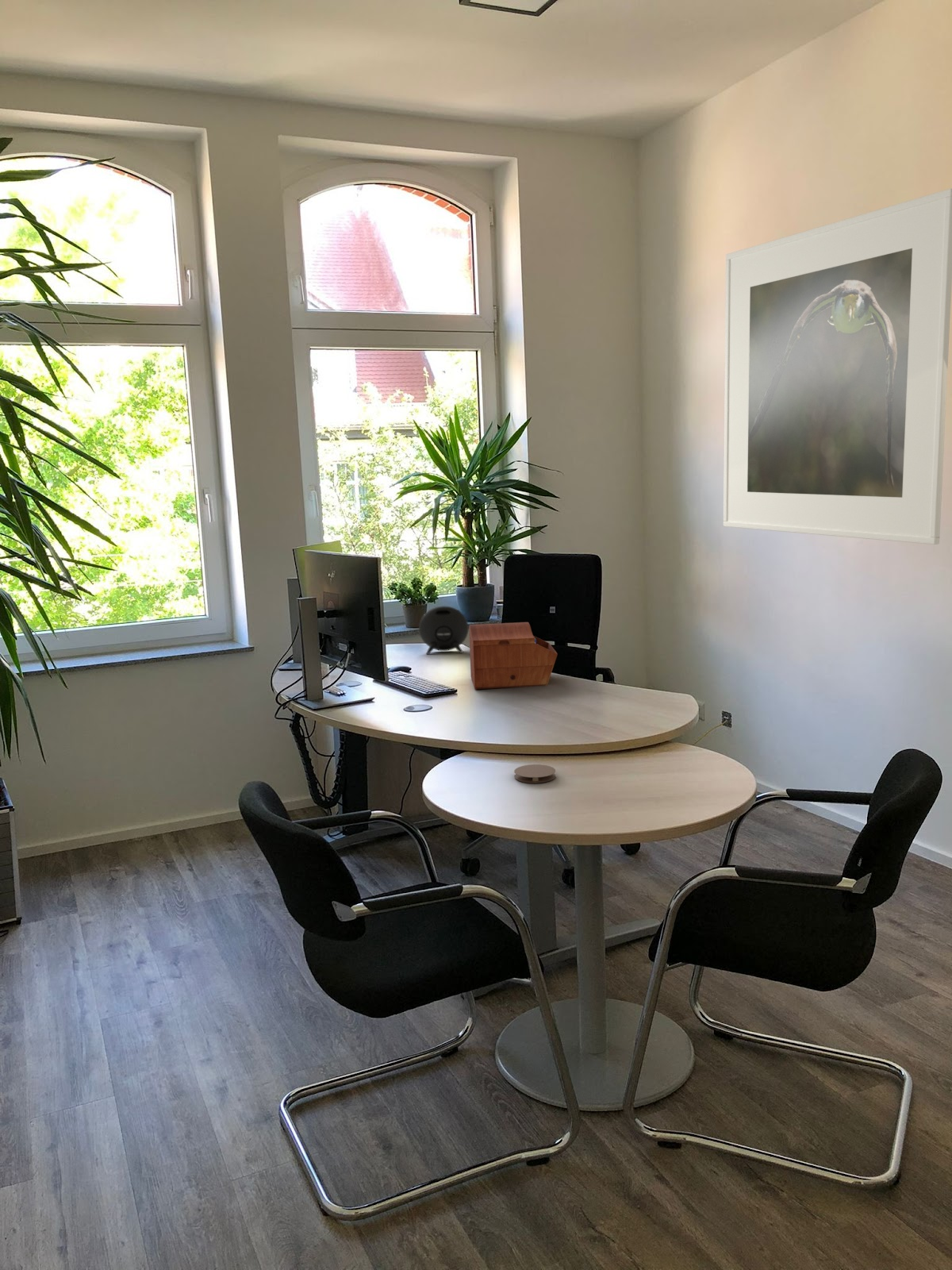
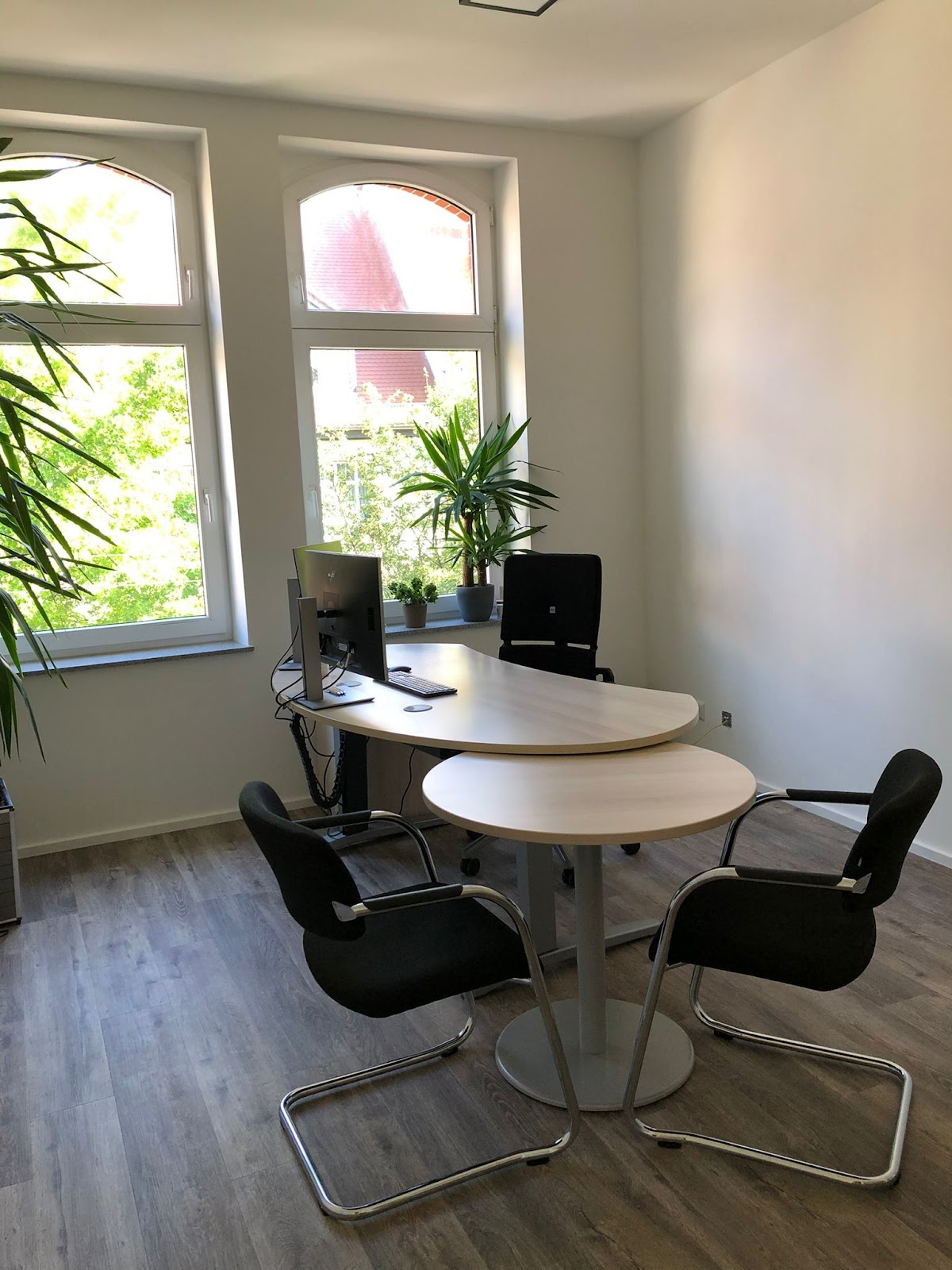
- speaker [418,605,469,655]
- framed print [723,188,952,545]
- sewing box [468,622,559,690]
- coaster [513,764,556,783]
